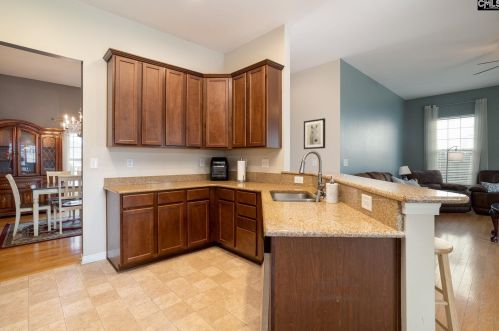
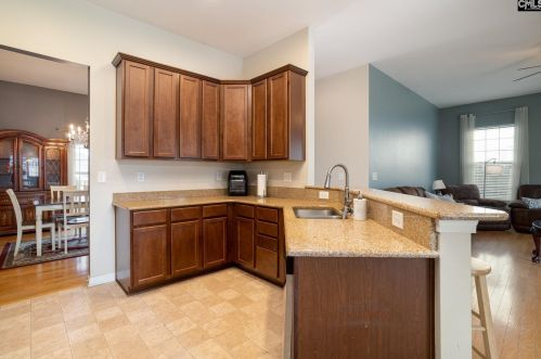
- wall art [303,117,326,150]
